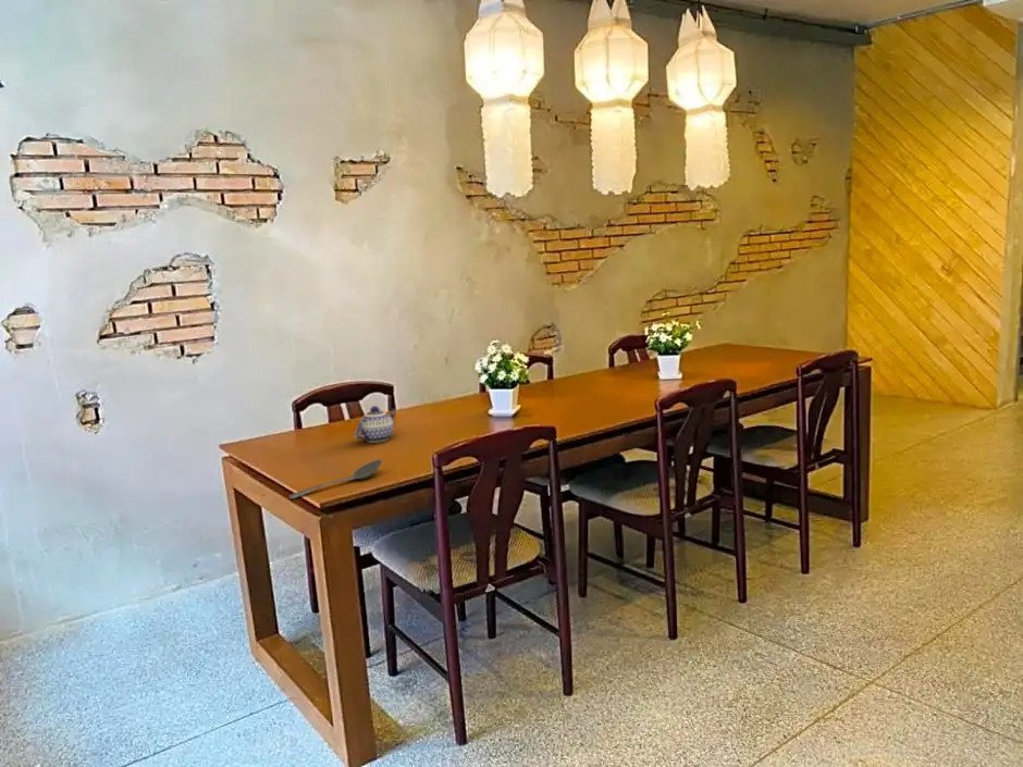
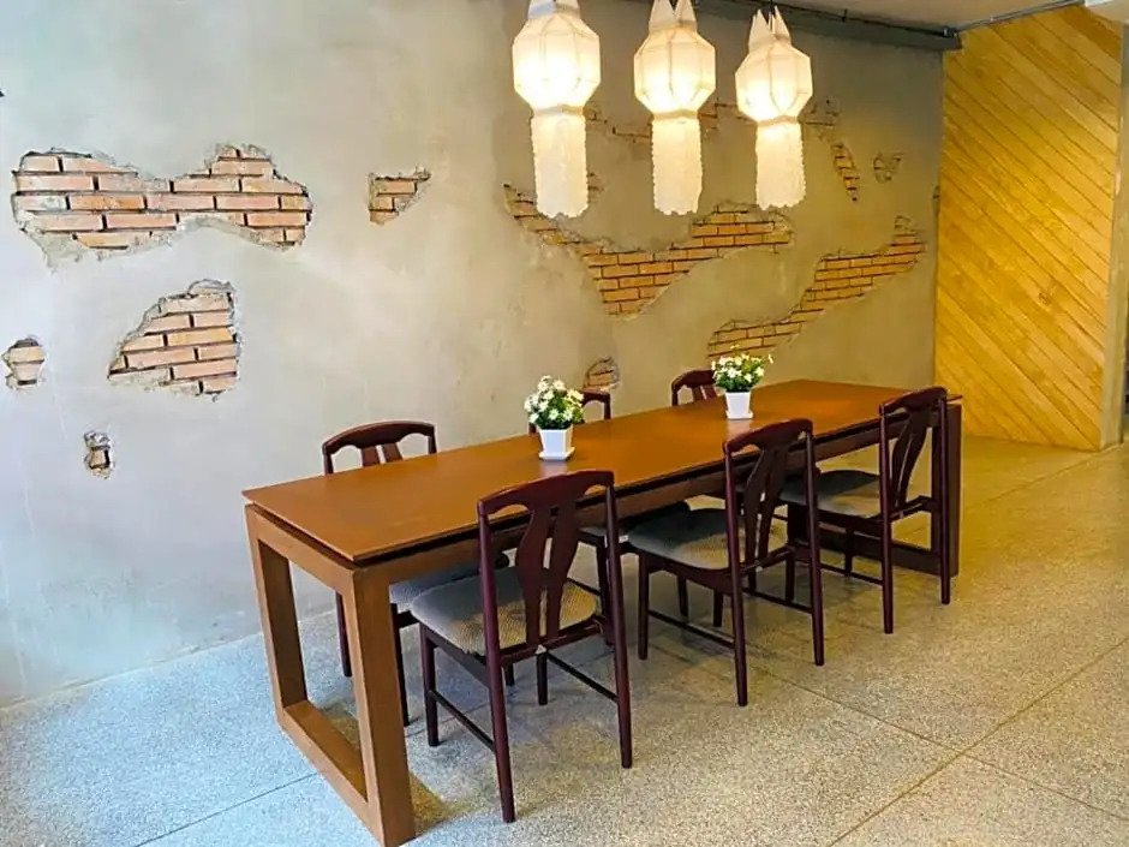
- teapot [354,405,397,444]
- stirrer [288,458,383,499]
